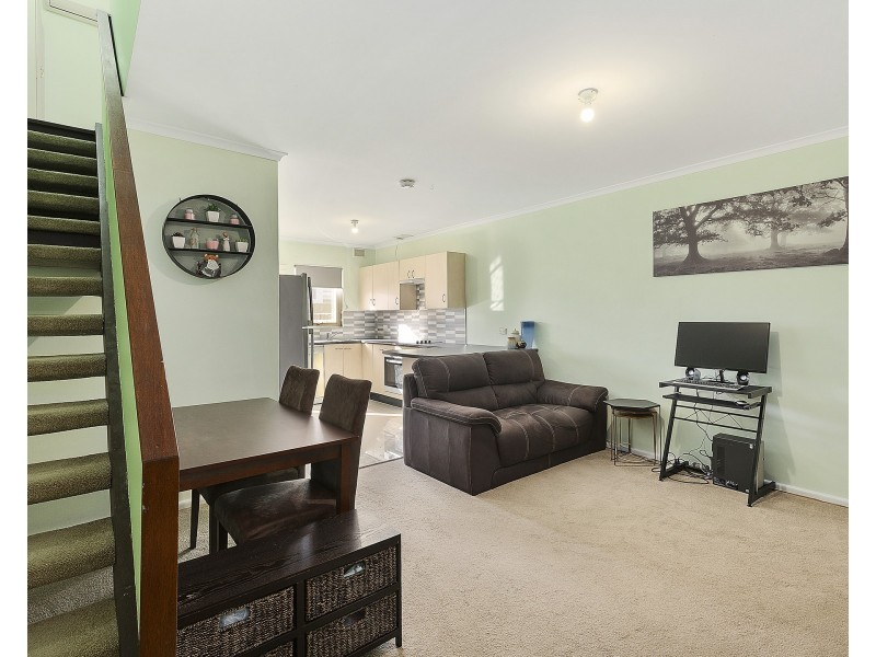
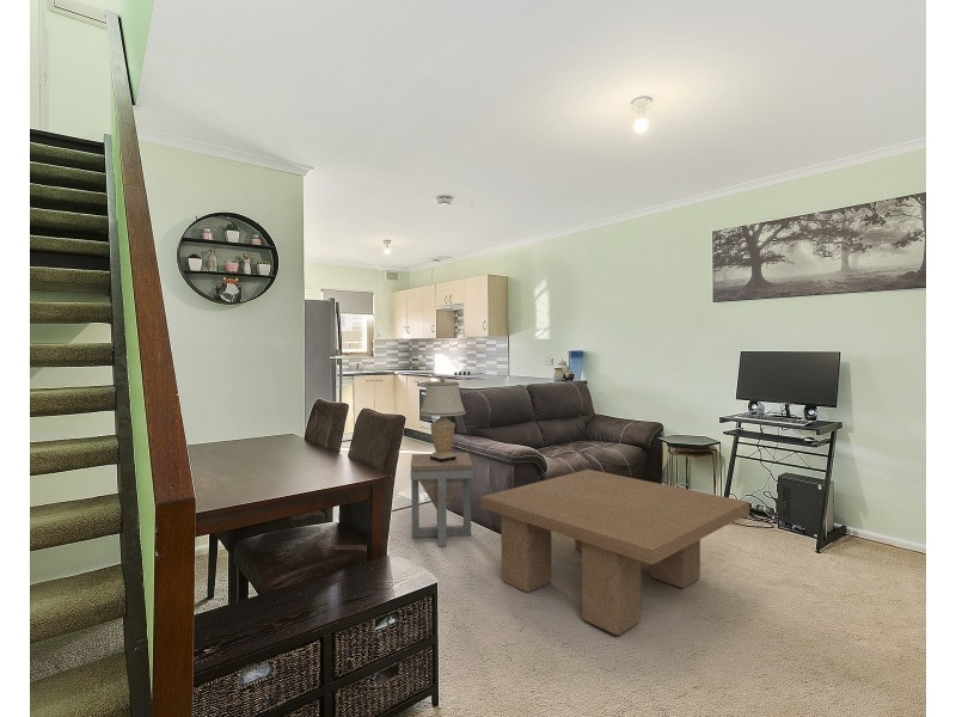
+ coffee table [480,468,750,636]
+ table lamp [418,375,467,462]
+ side table [410,452,474,547]
